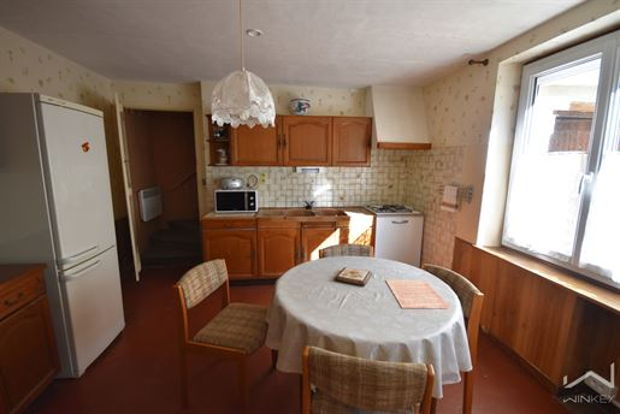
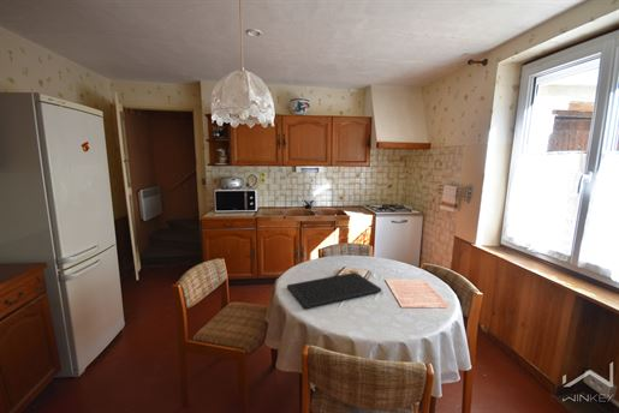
+ cutting board [286,271,382,310]
